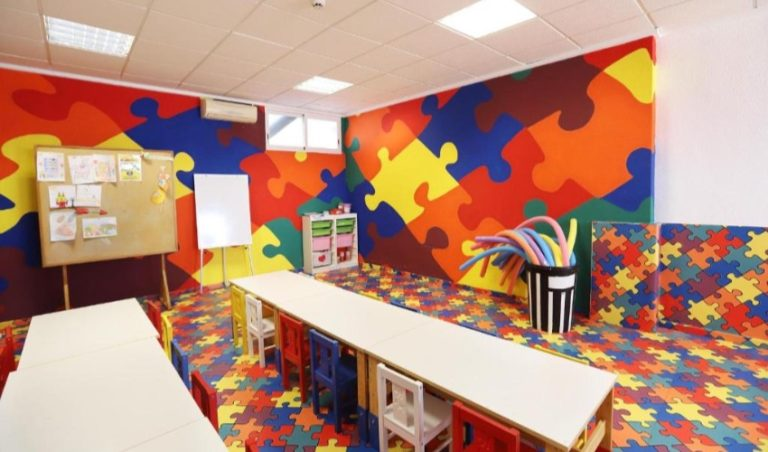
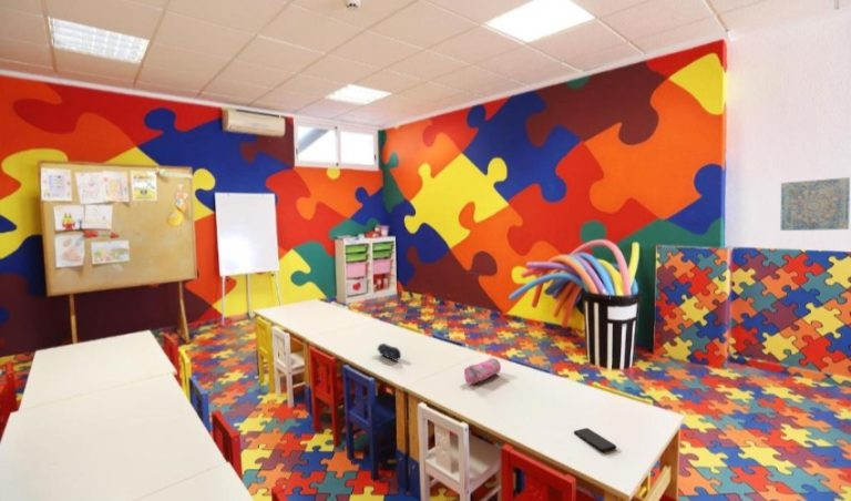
+ smartphone [573,427,617,452]
+ wall art [780,176,851,232]
+ pencil case [376,342,402,362]
+ pencil case [463,357,502,385]
